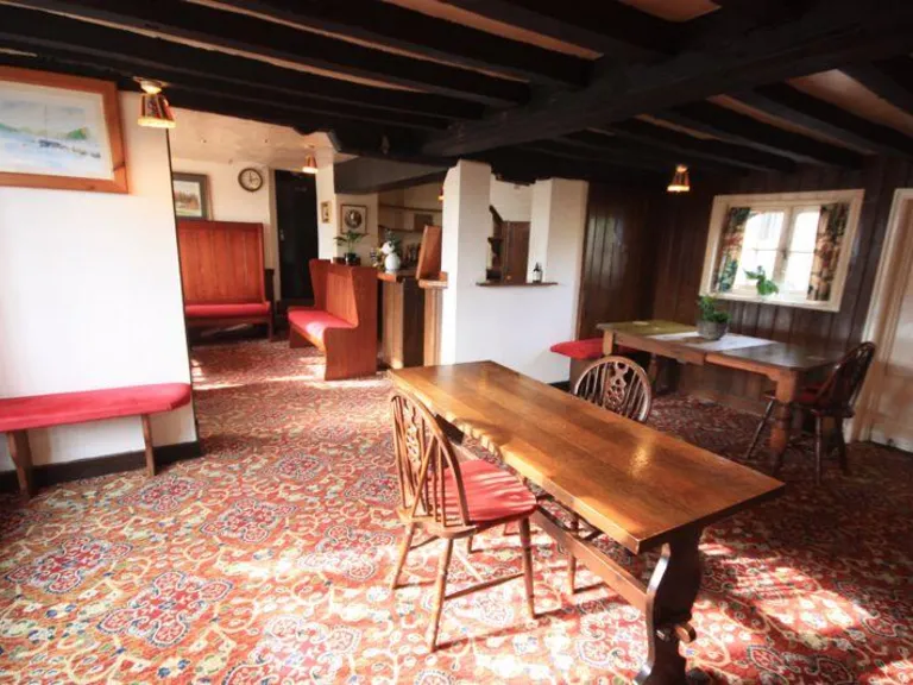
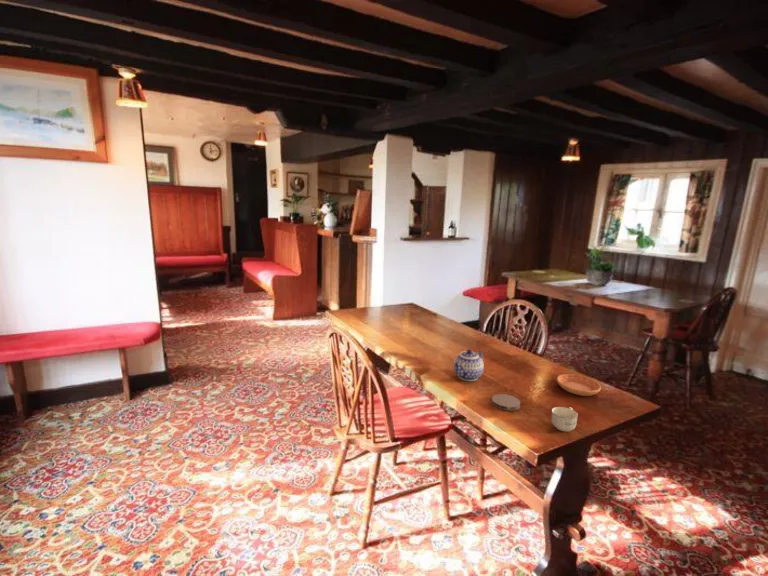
+ saucer [556,373,602,397]
+ teapot [452,348,485,382]
+ coaster [490,393,521,412]
+ cup [551,406,579,432]
